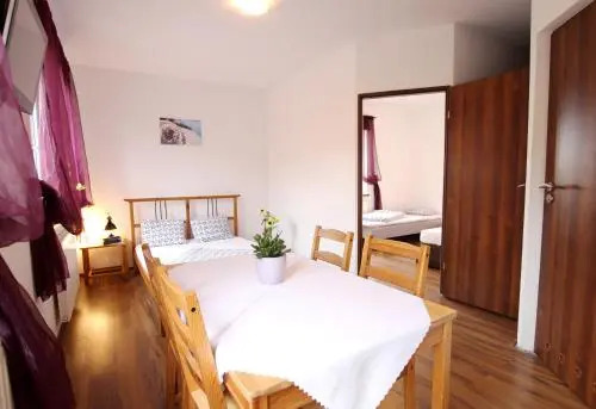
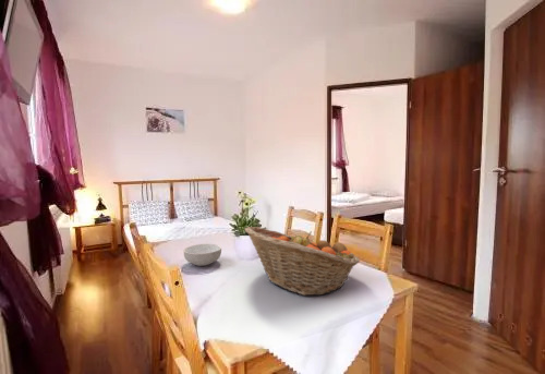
+ fruit basket [243,226,361,297]
+ cereal bowl [183,243,222,267]
